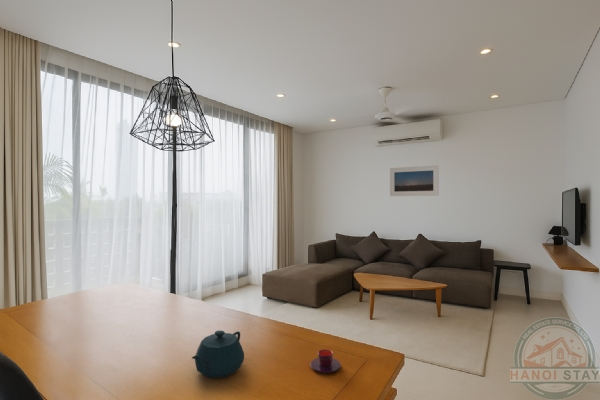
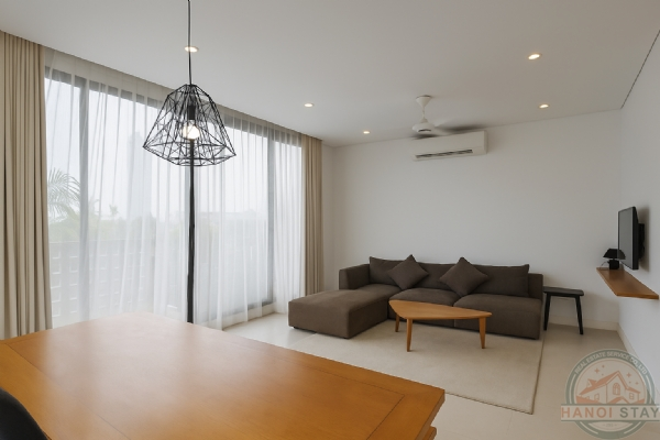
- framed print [389,164,440,197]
- teacup [309,348,342,374]
- teapot [191,330,245,379]
